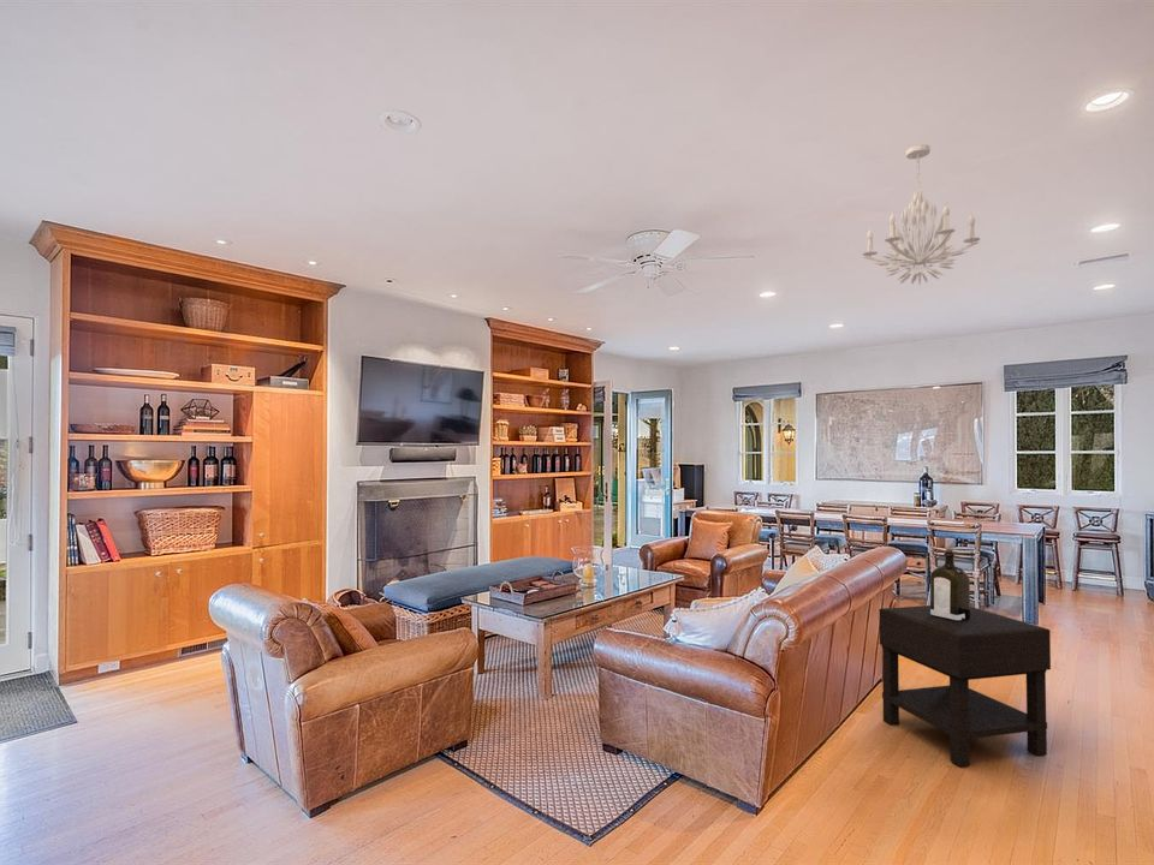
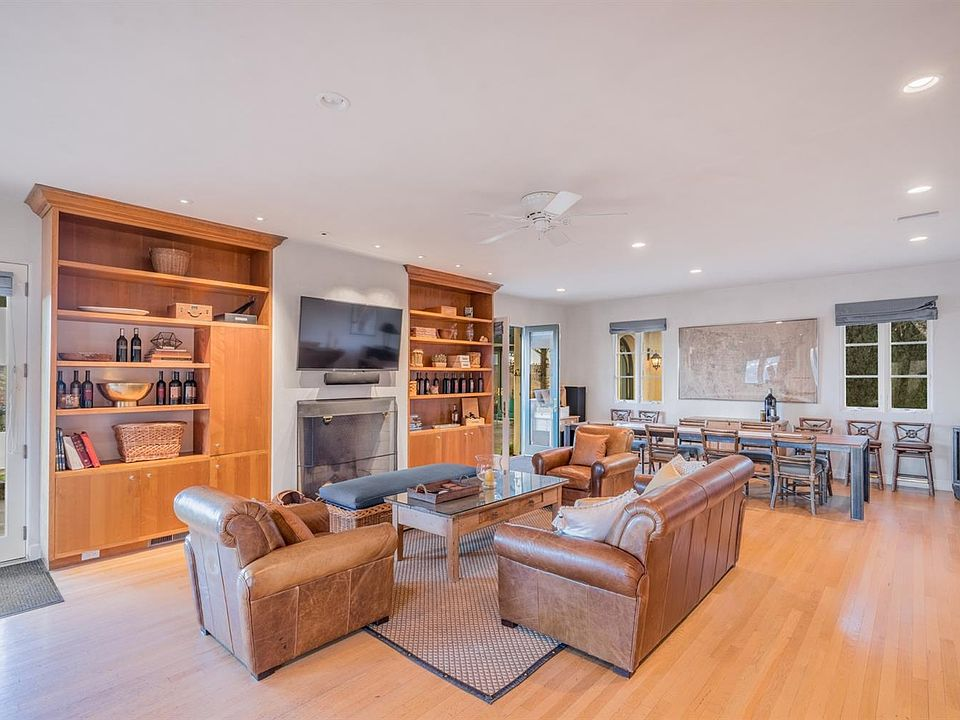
- nightstand [878,604,1052,768]
- chandelier [862,143,981,285]
- liquor [929,547,971,621]
